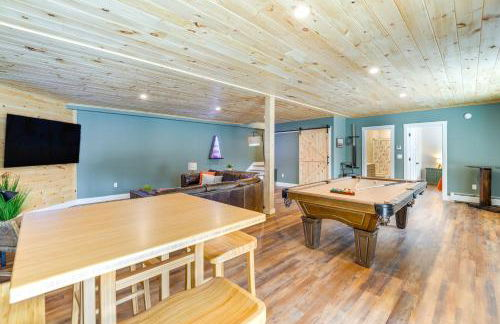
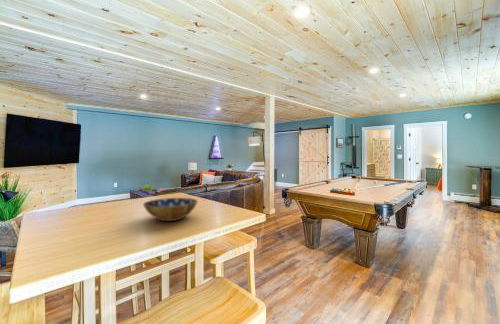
+ bowl [142,197,199,222]
